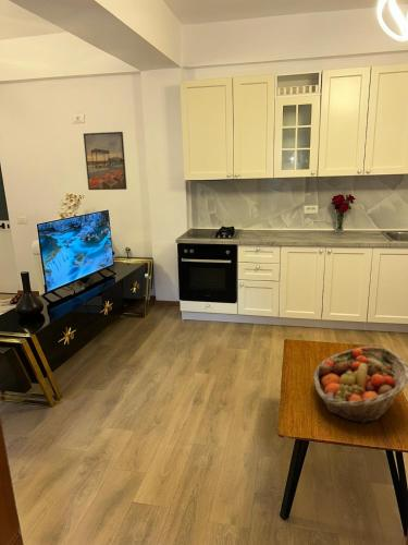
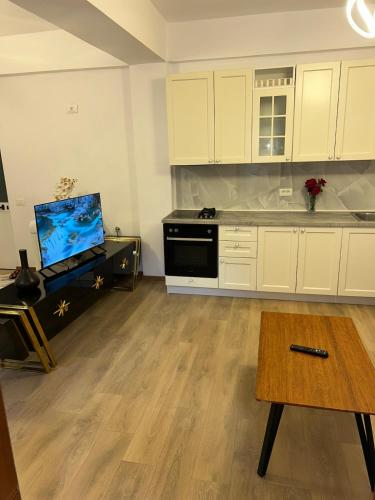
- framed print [83,131,128,191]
- fruit basket [313,346,408,425]
